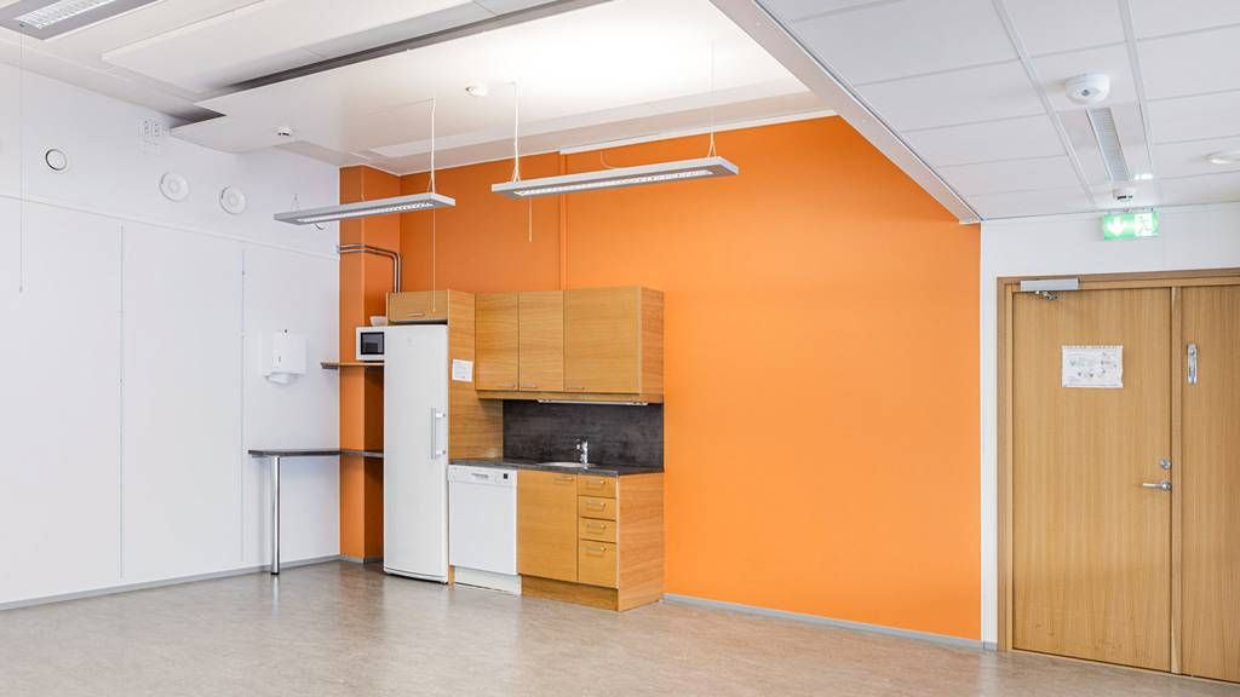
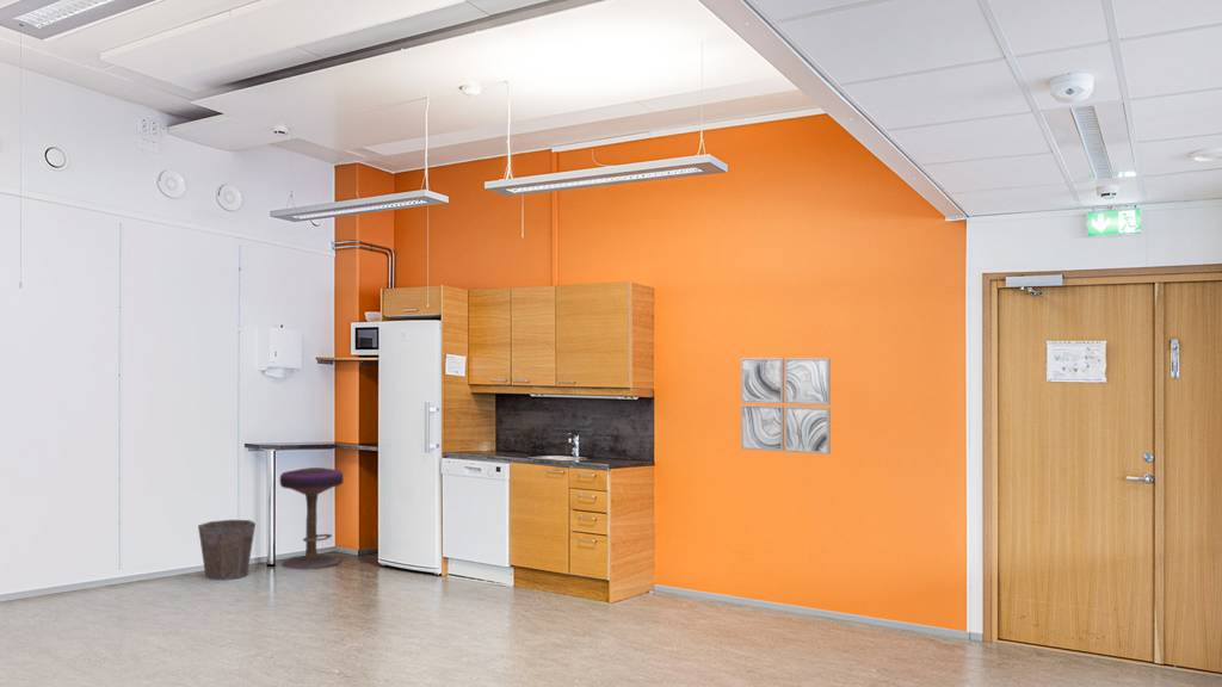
+ waste bin [197,519,257,581]
+ wall art [740,357,832,456]
+ stool [278,466,345,570]
